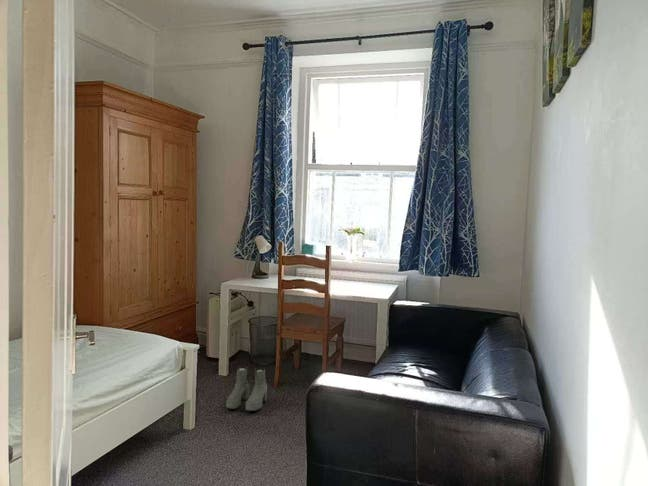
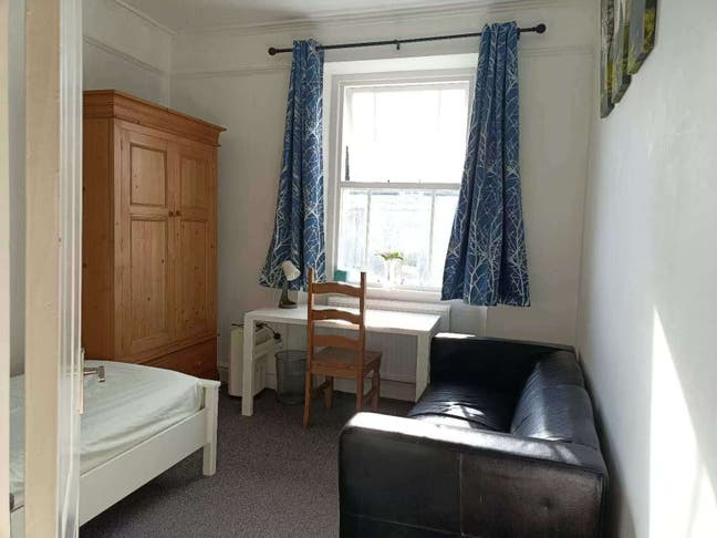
- boots [225,365,268,412]
